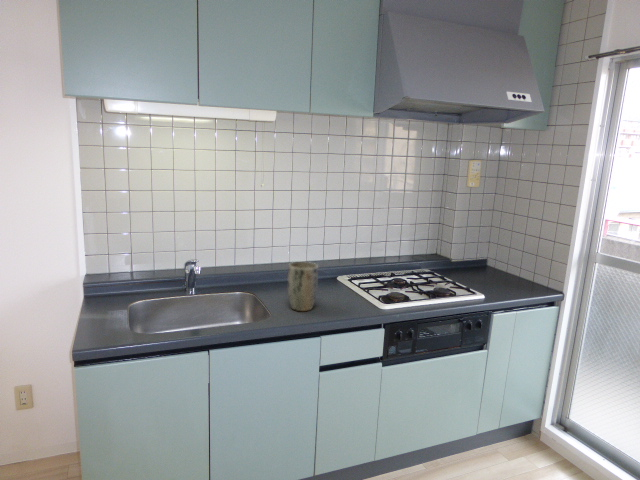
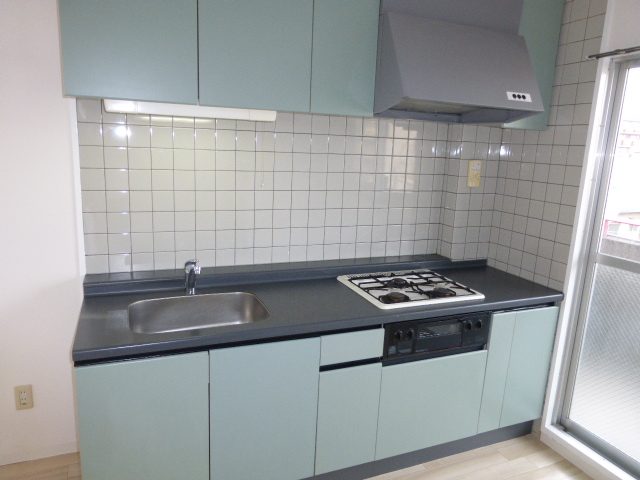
- plant pot [287,261,319,312]
